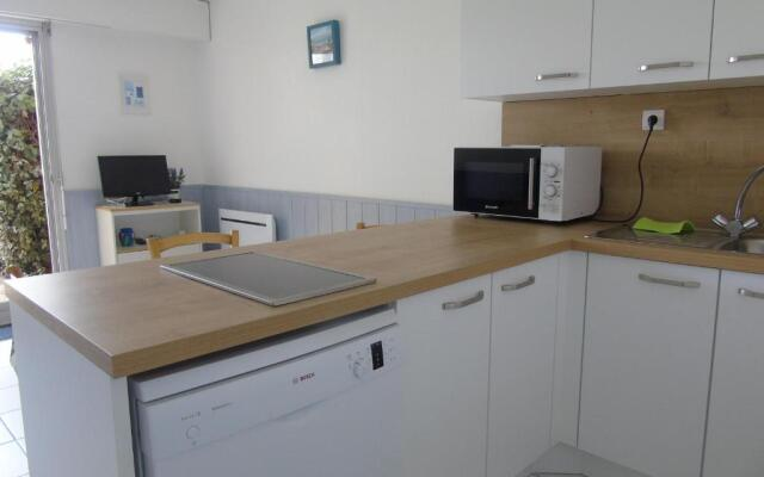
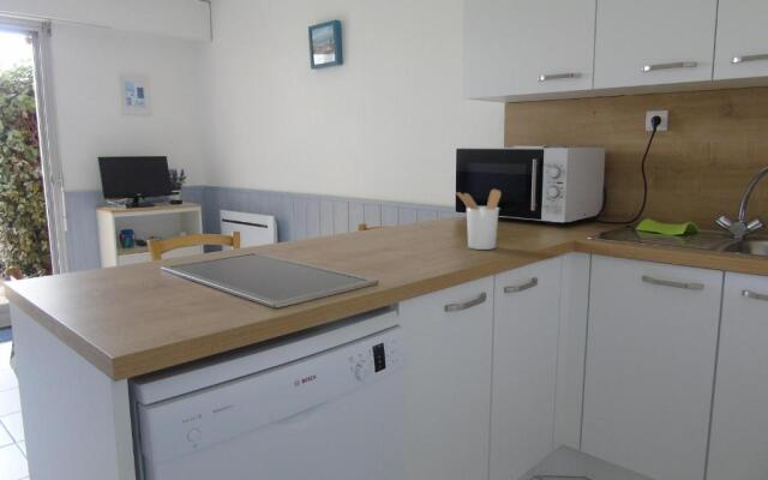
+ utensil holder [455,188,502,251]
